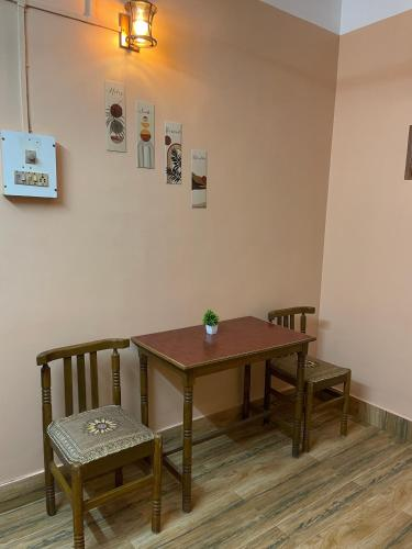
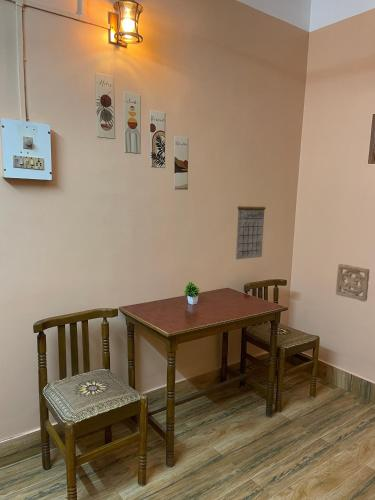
+ calendar [235,205,267,260]
+ wall ornament [335,263,370,302]
